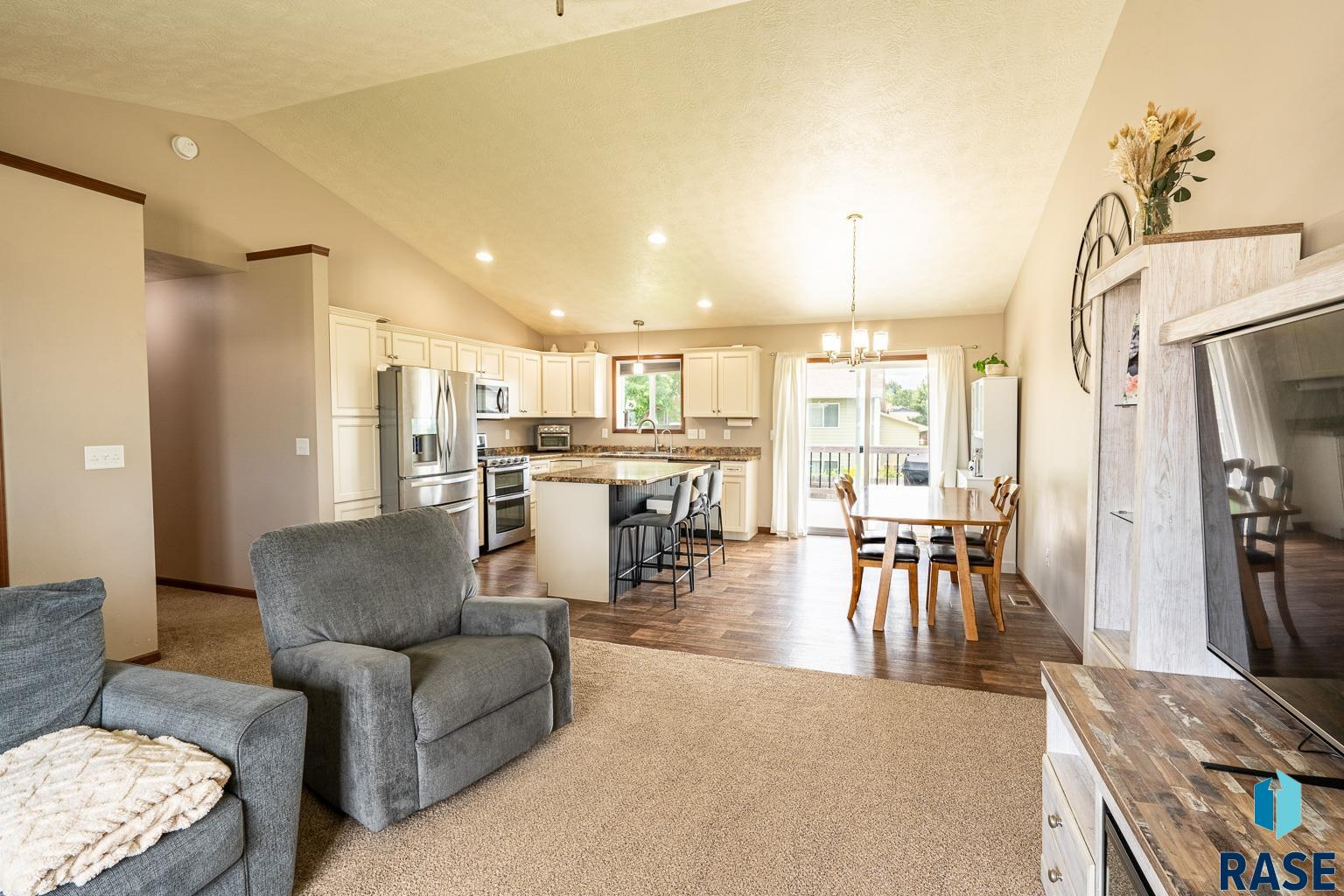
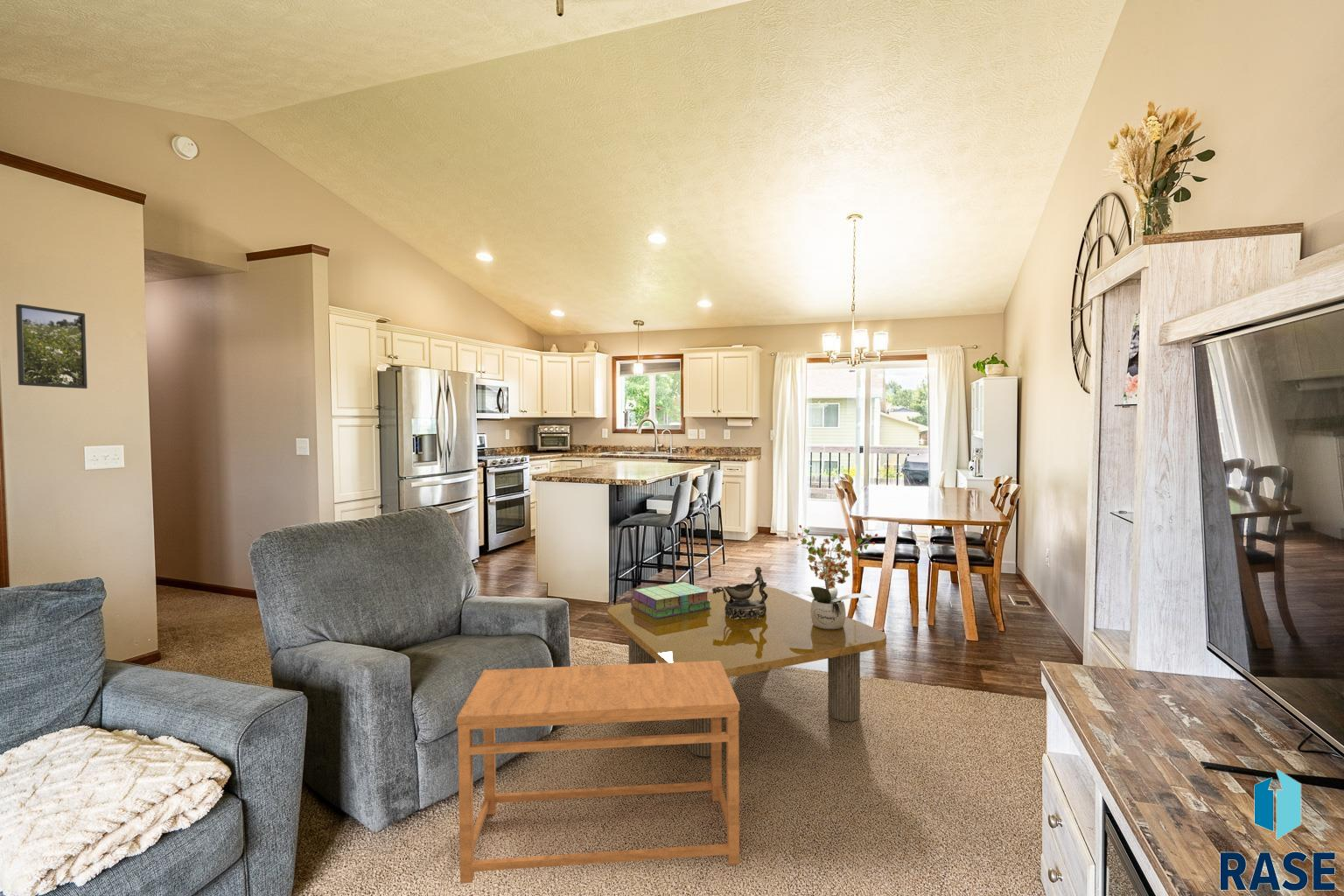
+ side table [456,661,740,885]
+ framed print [15,303,88,389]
+ potted plant [788,524,879,629]
+ decorative bowl [711,566,767,619]
+ coffee table [607,586,887,757]
+ stack of books [630,581,711,619]
